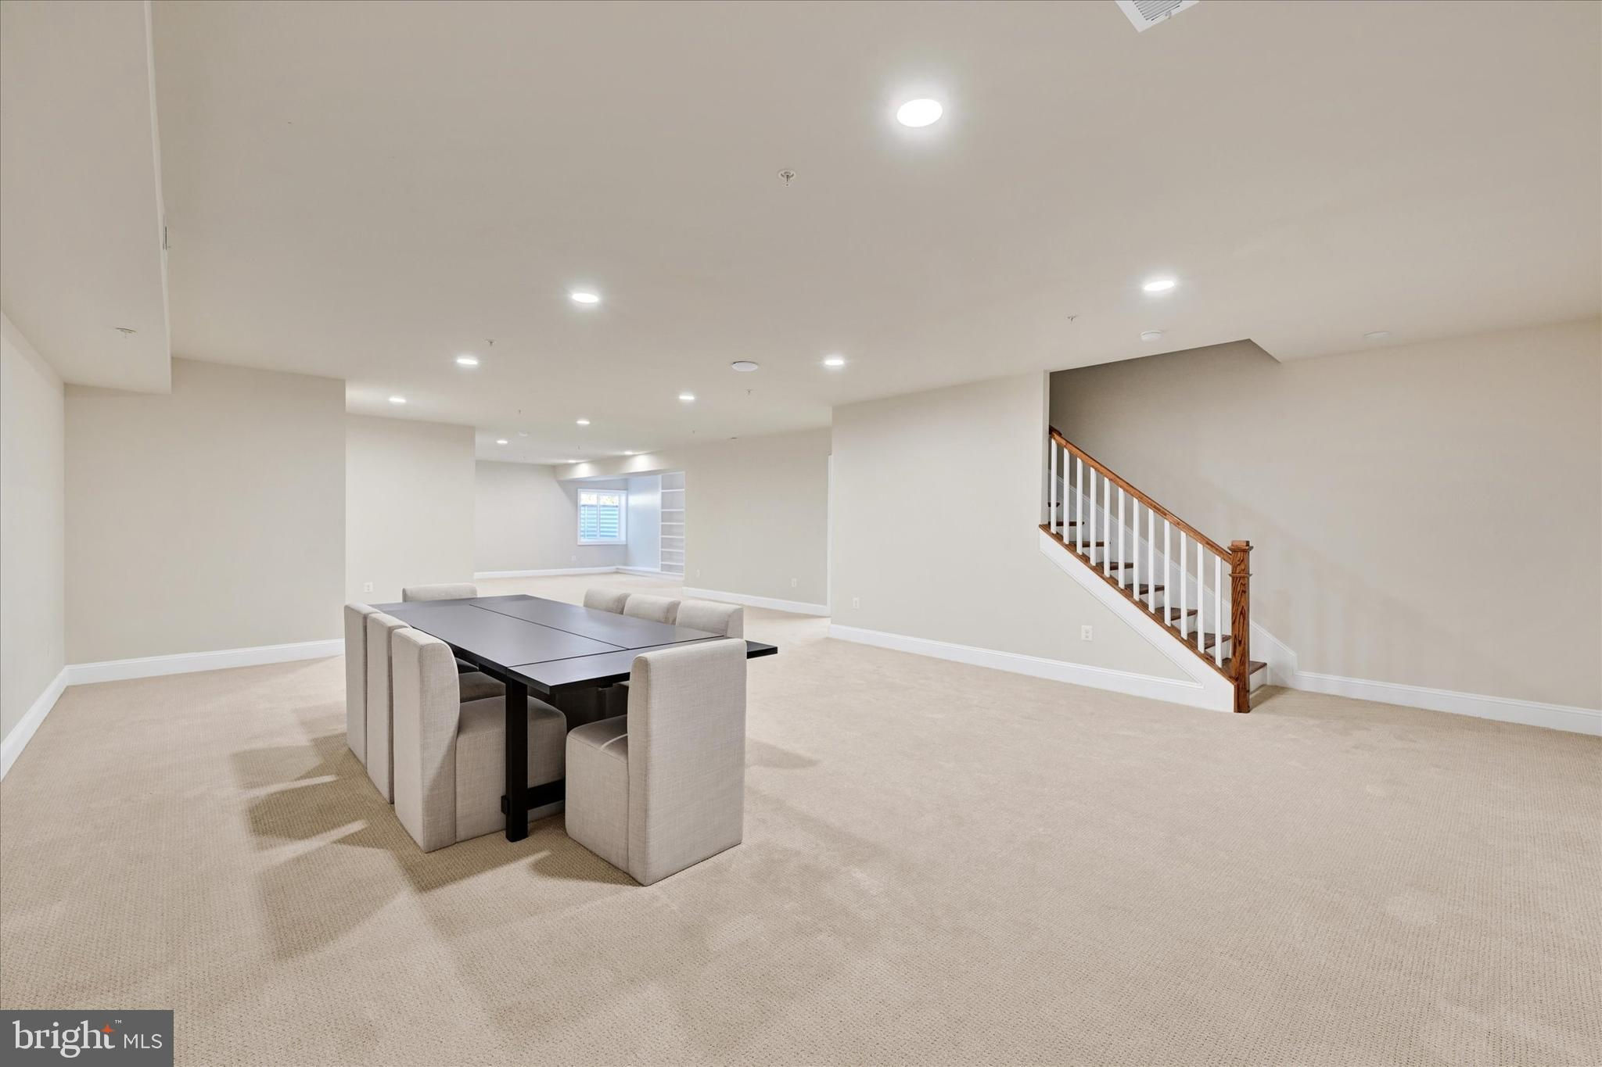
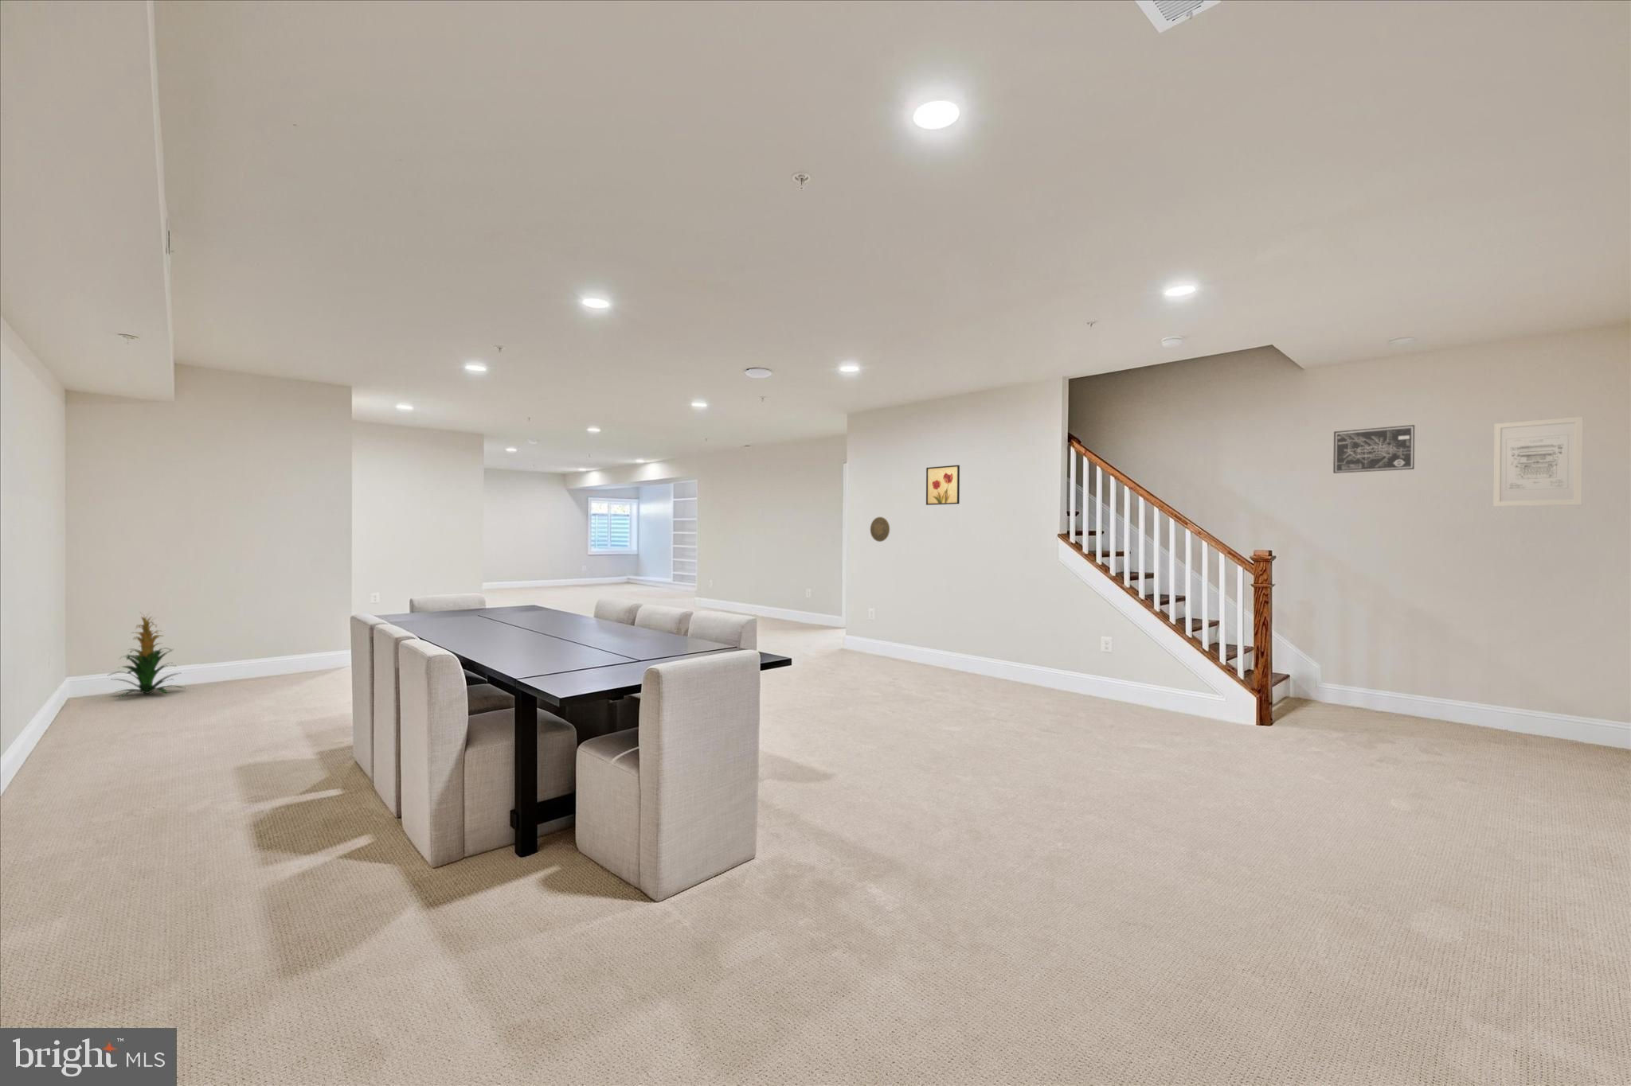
+ wall art [925,464,960,505]
+ indoor plant [105,610,186,698]
+ decorative plate [869,516,890,543]
+ wall art [1333,424,1415,474]
+ wall art [1493,416,1584,508]
